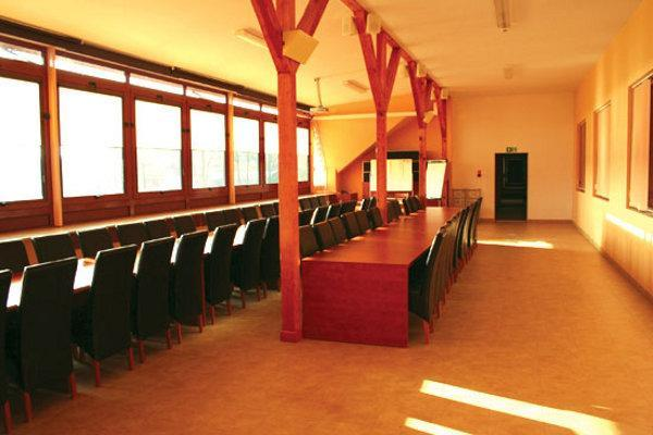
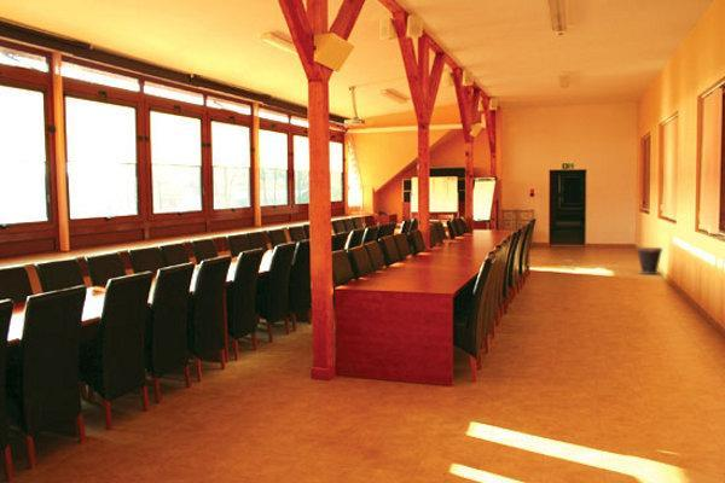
+ waste bin [634,244,663,277]
